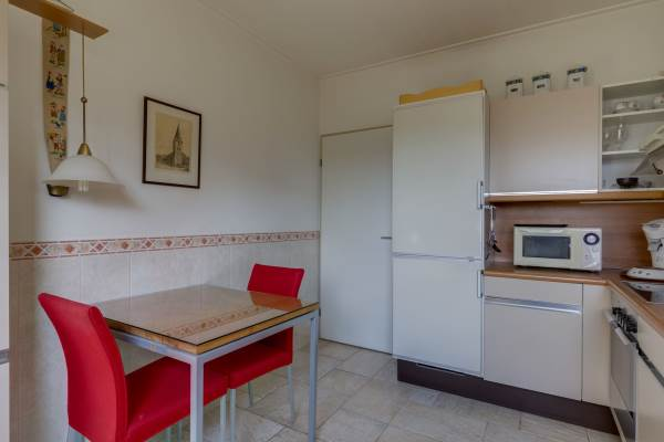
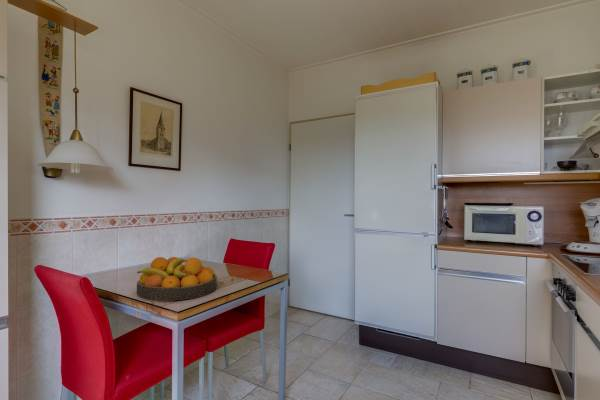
+ fruit bowl [136,256,218,302]
